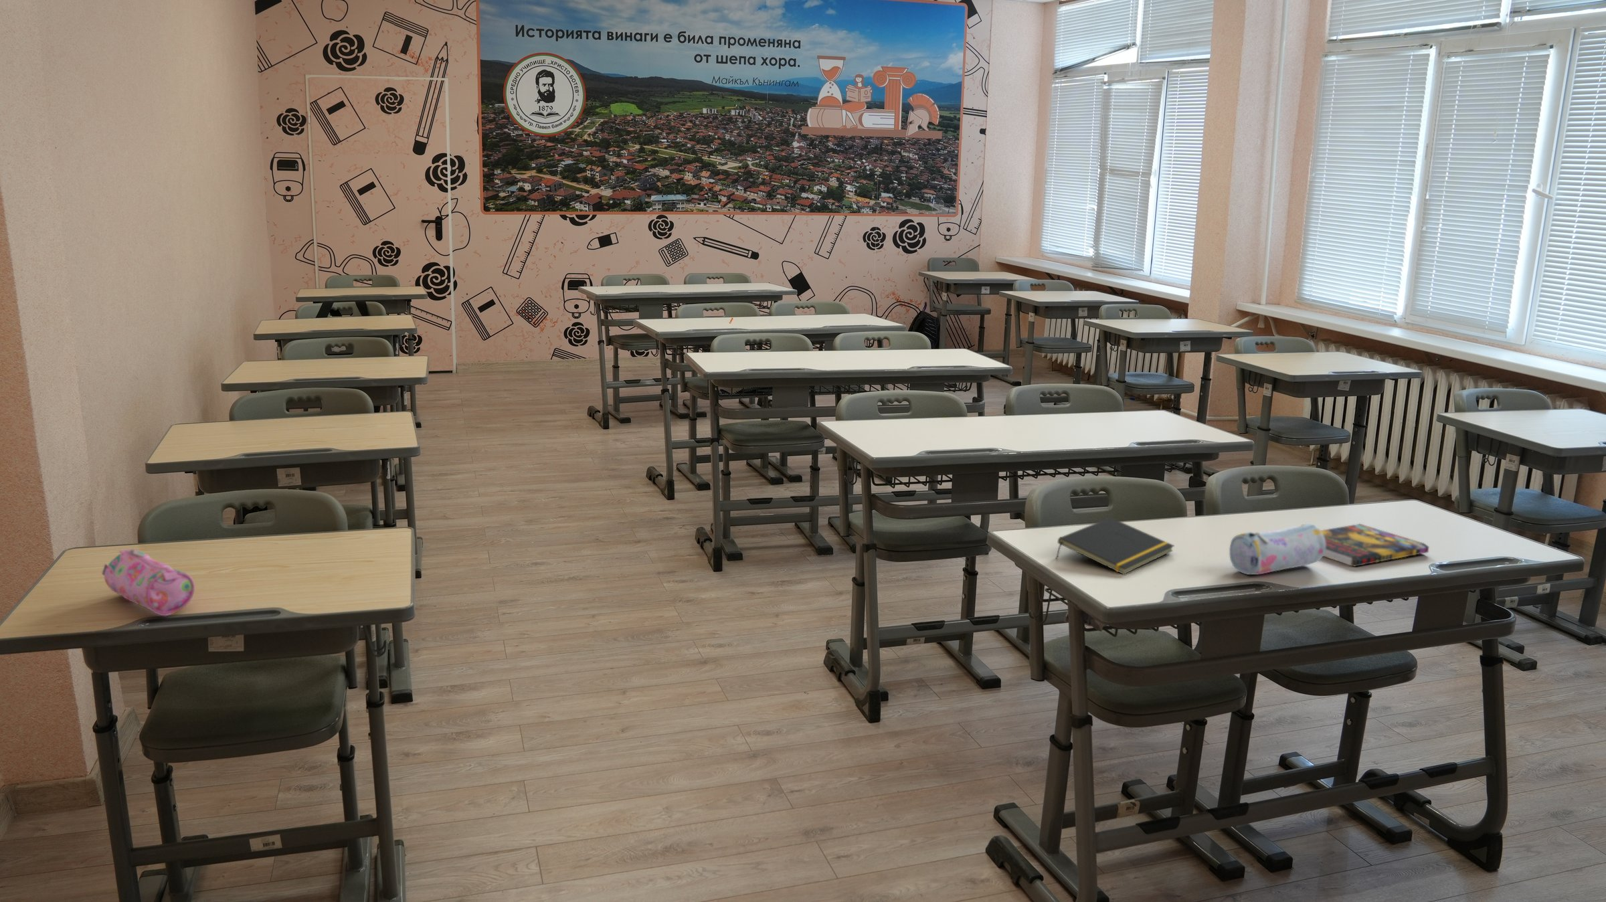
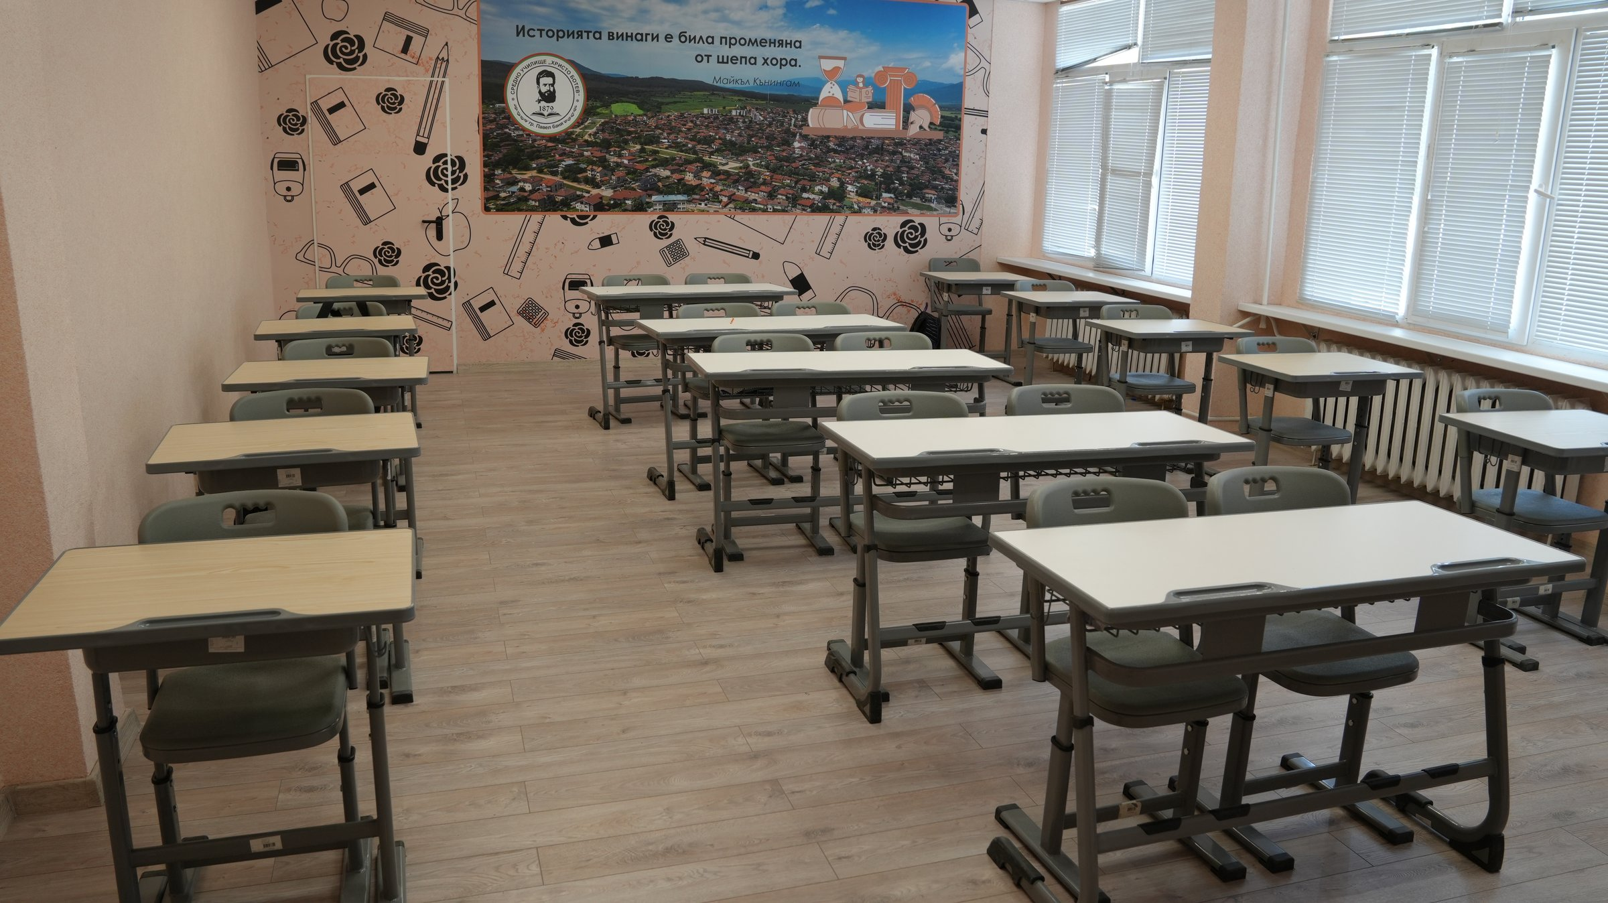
- pencil case [1229,523,1326,576]
- book [1321,524,1430,568]
- notepad [1056,516,1175,575]
- pencil case [101,549,195,616]
